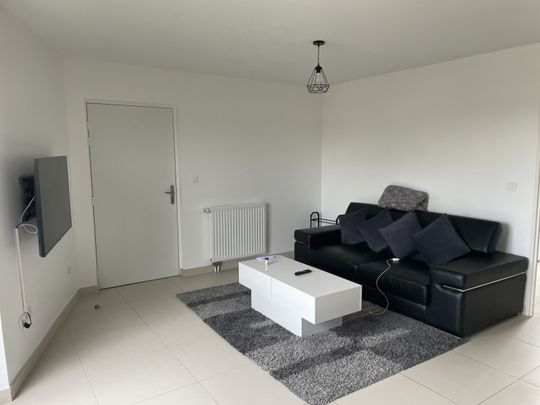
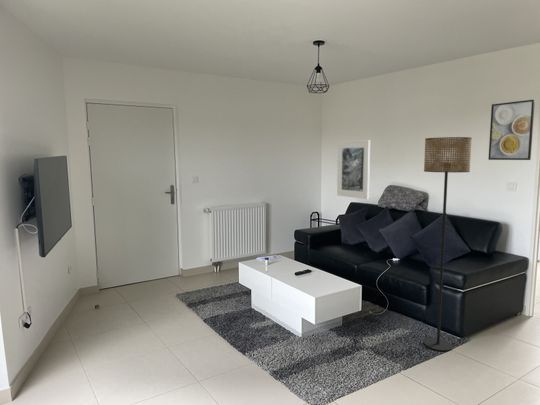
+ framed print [336,139,371,200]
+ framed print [487,99,536,161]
+ floor lamp [423,136,473,352]
